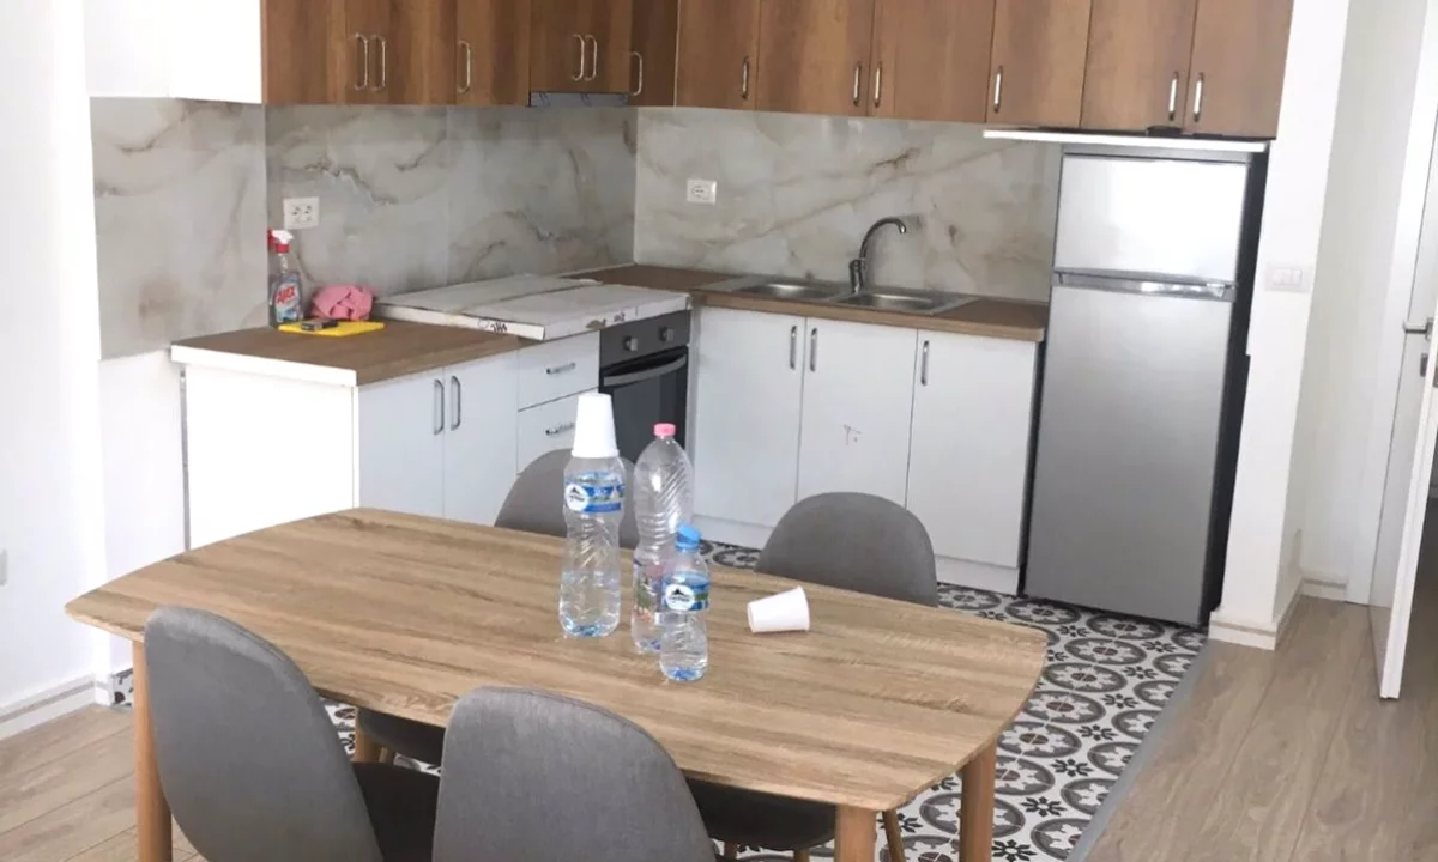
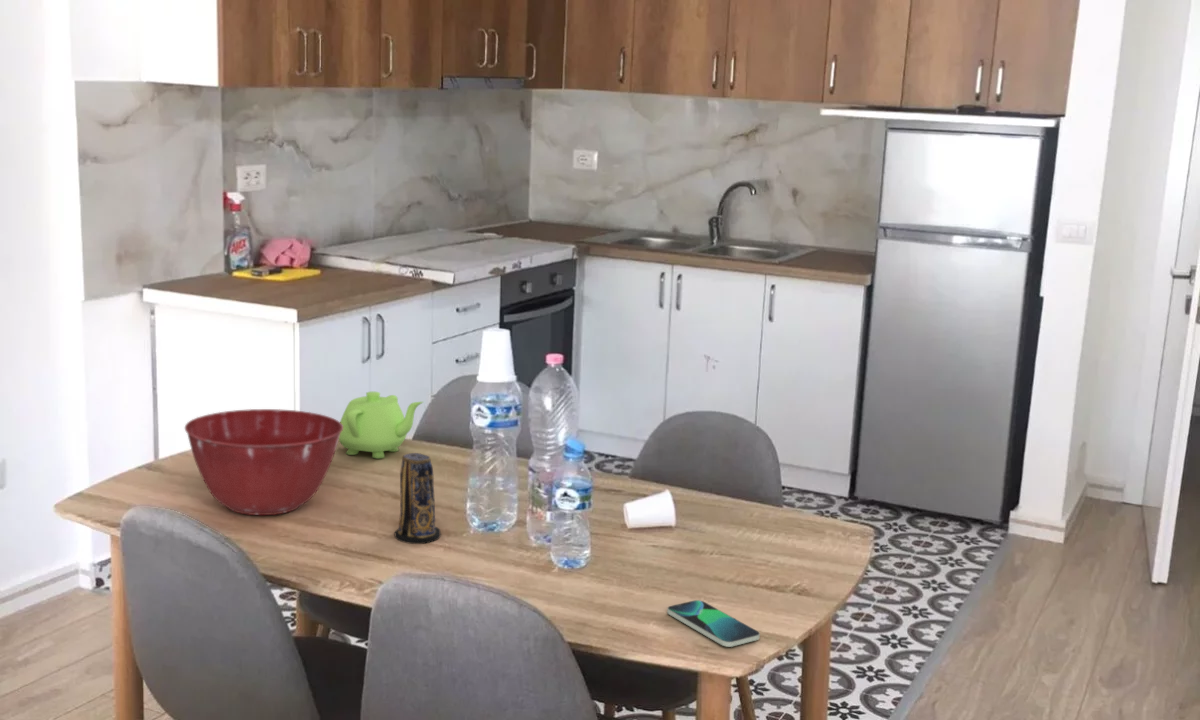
+ mixing bowl [184,408,343,516]
+ smartphone [666,599,761,648]
+ candle [394,452,442,545]
+ teapot [338,391,424,459]
